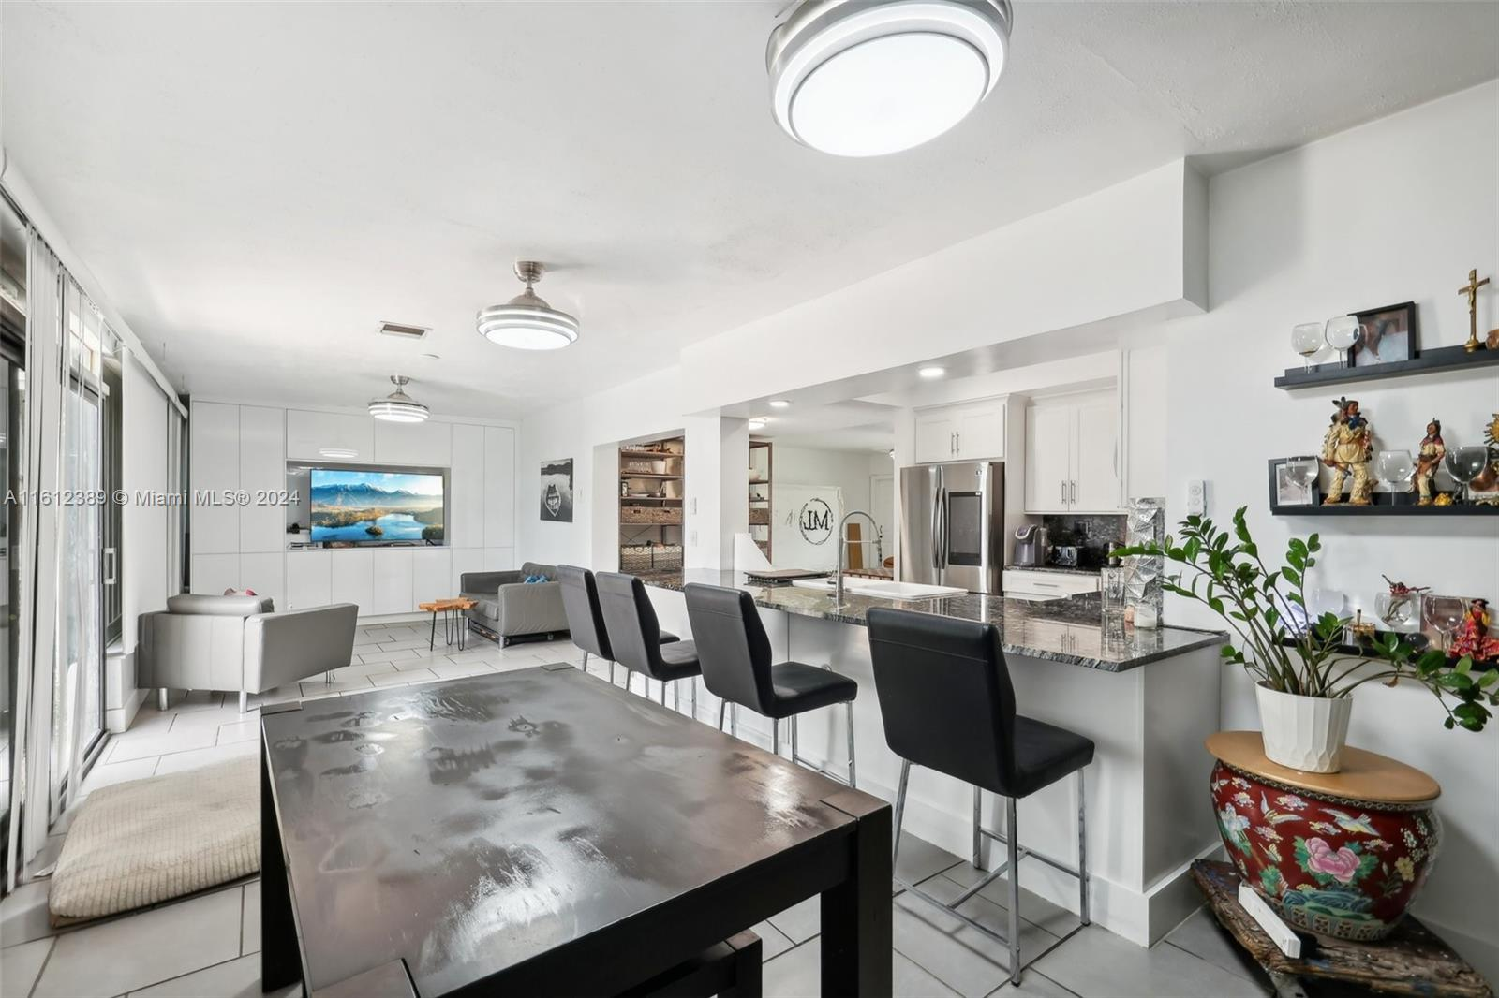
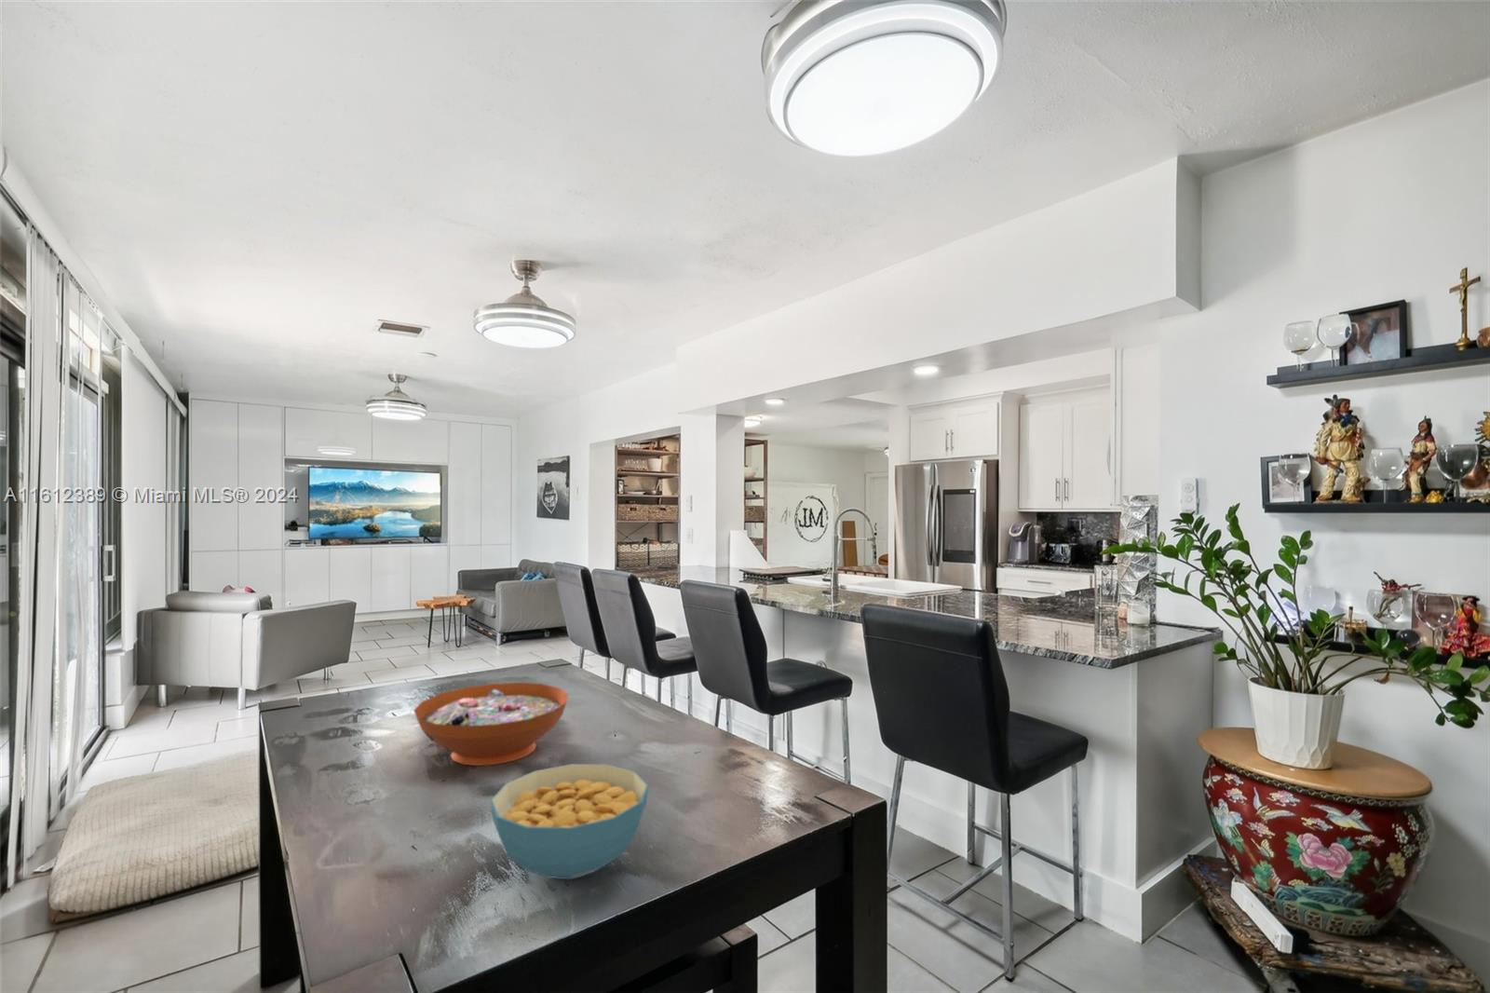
+ cereal bowl [489,762,649,880]
+ decorative bowl [412,682,569,767]
